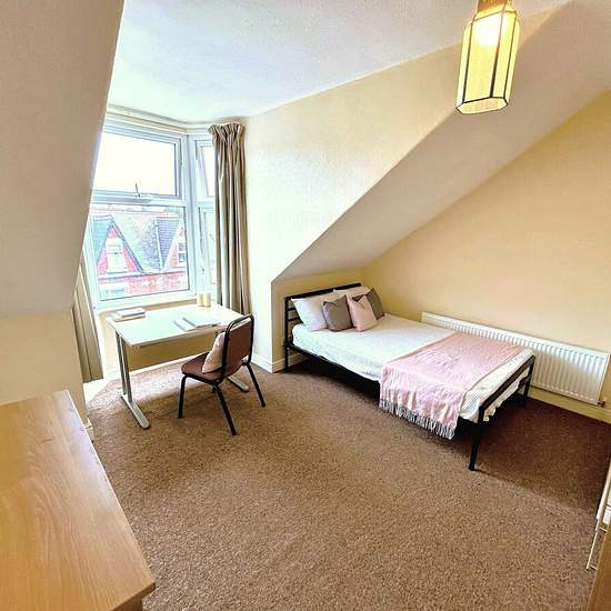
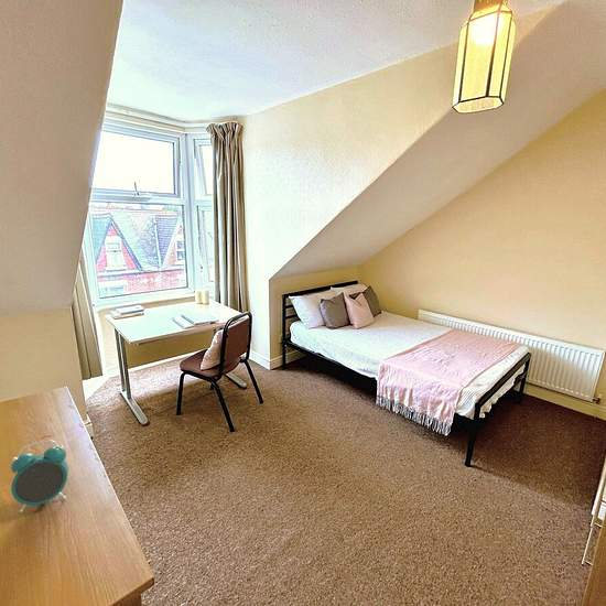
+ alarm clock [10,440,69,513]
